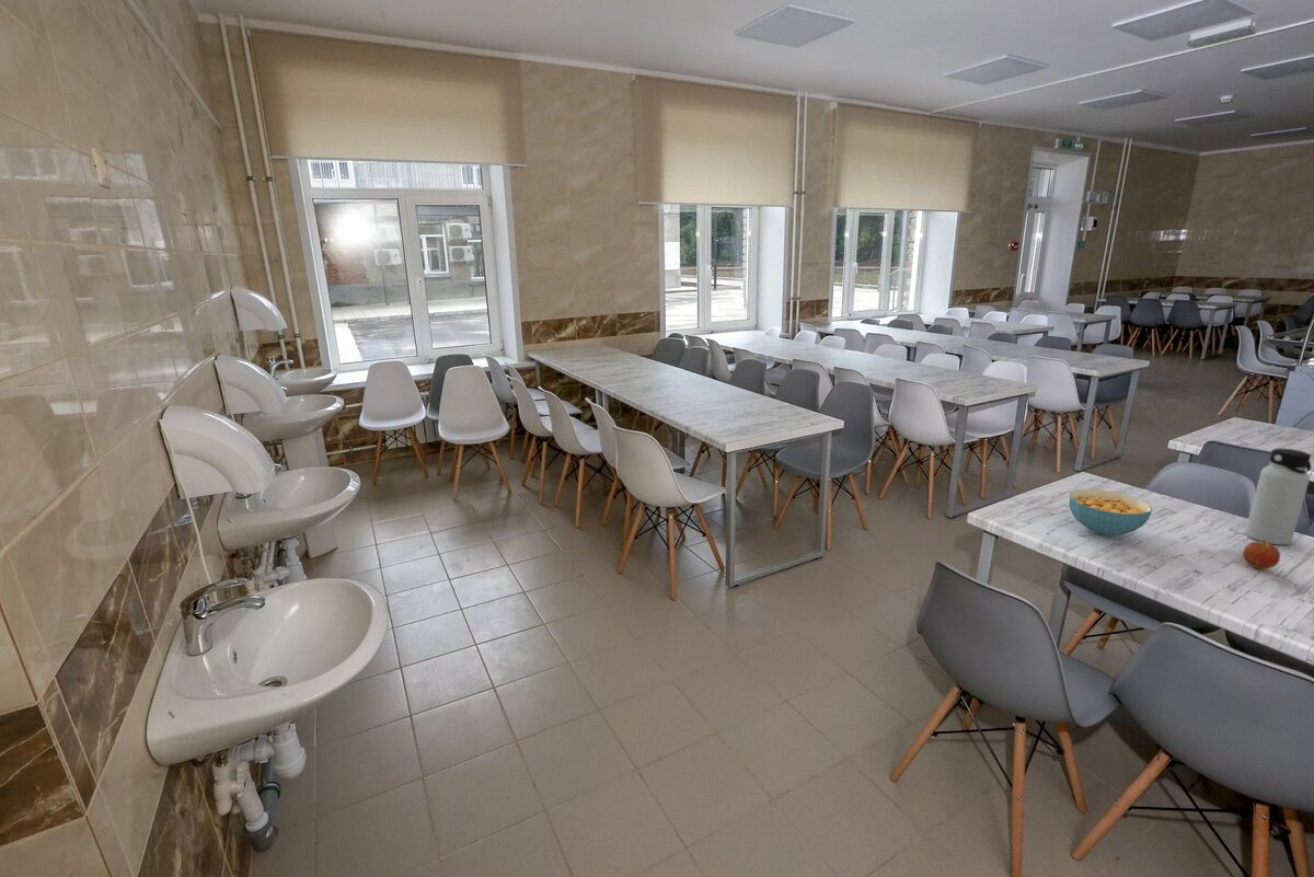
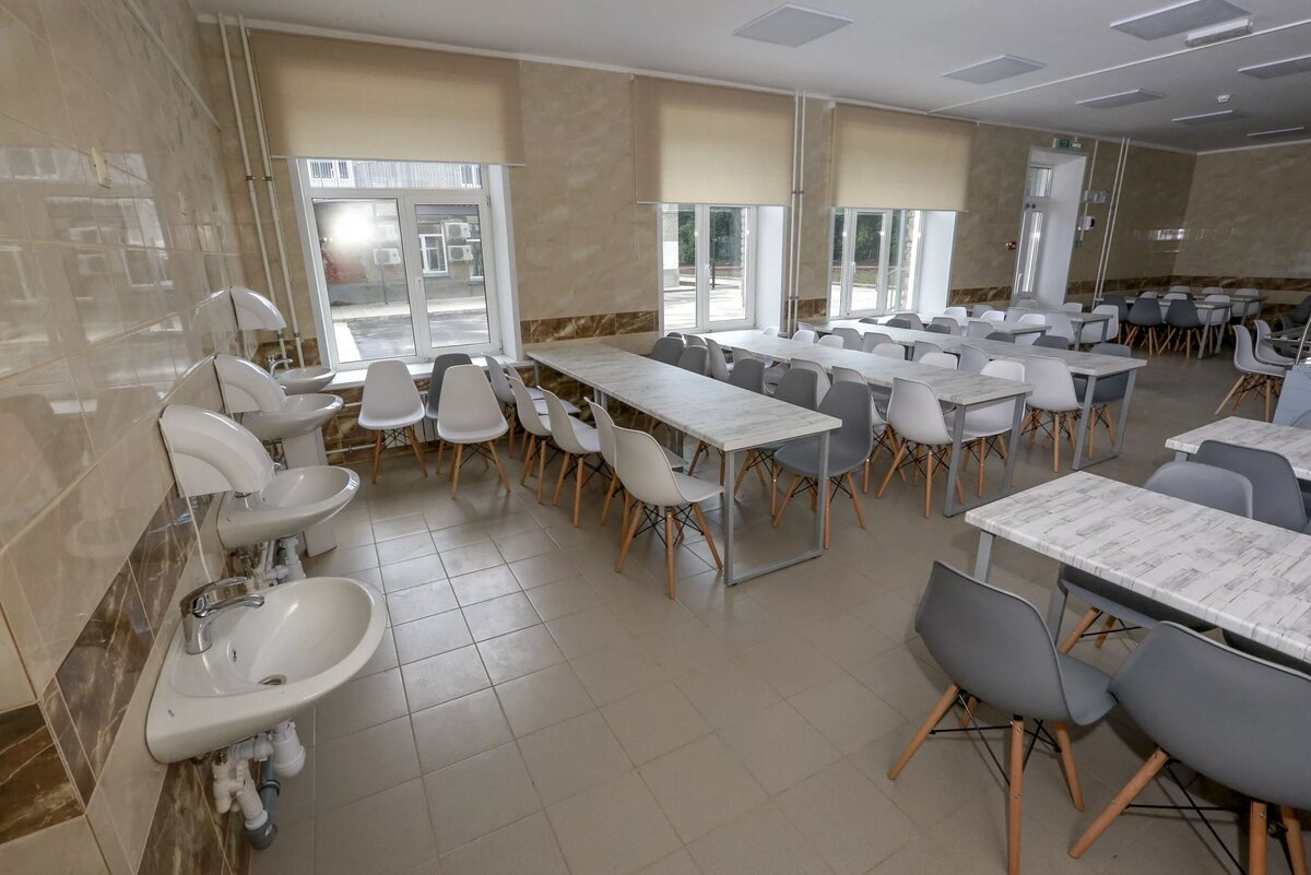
- water bottle [1244,448,1312,545]
- cereal bowl [1069,488,1153,538]
- fruit [1242,540,1281,570]
